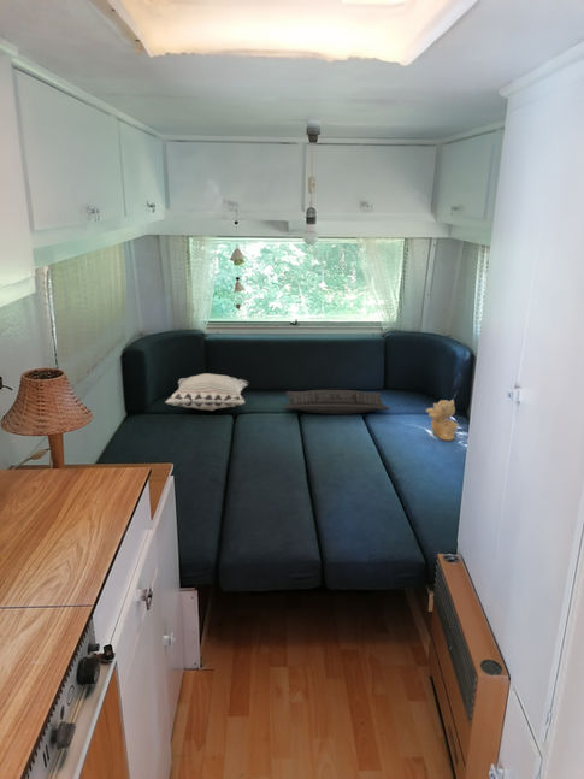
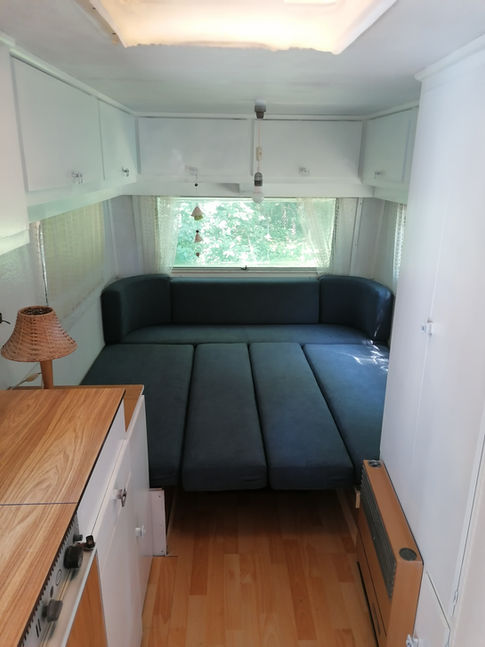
- decorative pillow [164,372,250,412]
- pillow [283,389,390,415]
- teddy bear [425,399,460,442]
